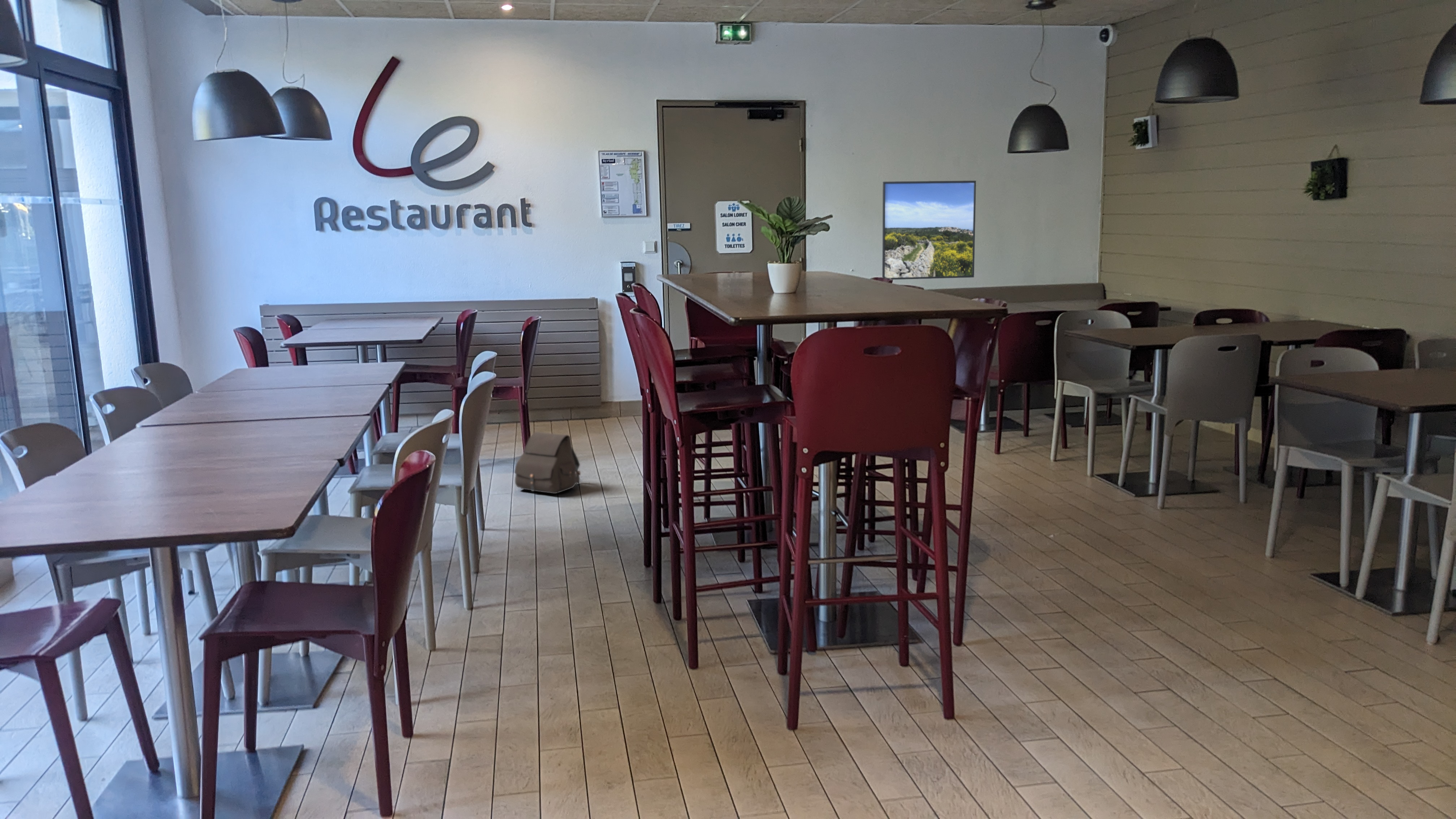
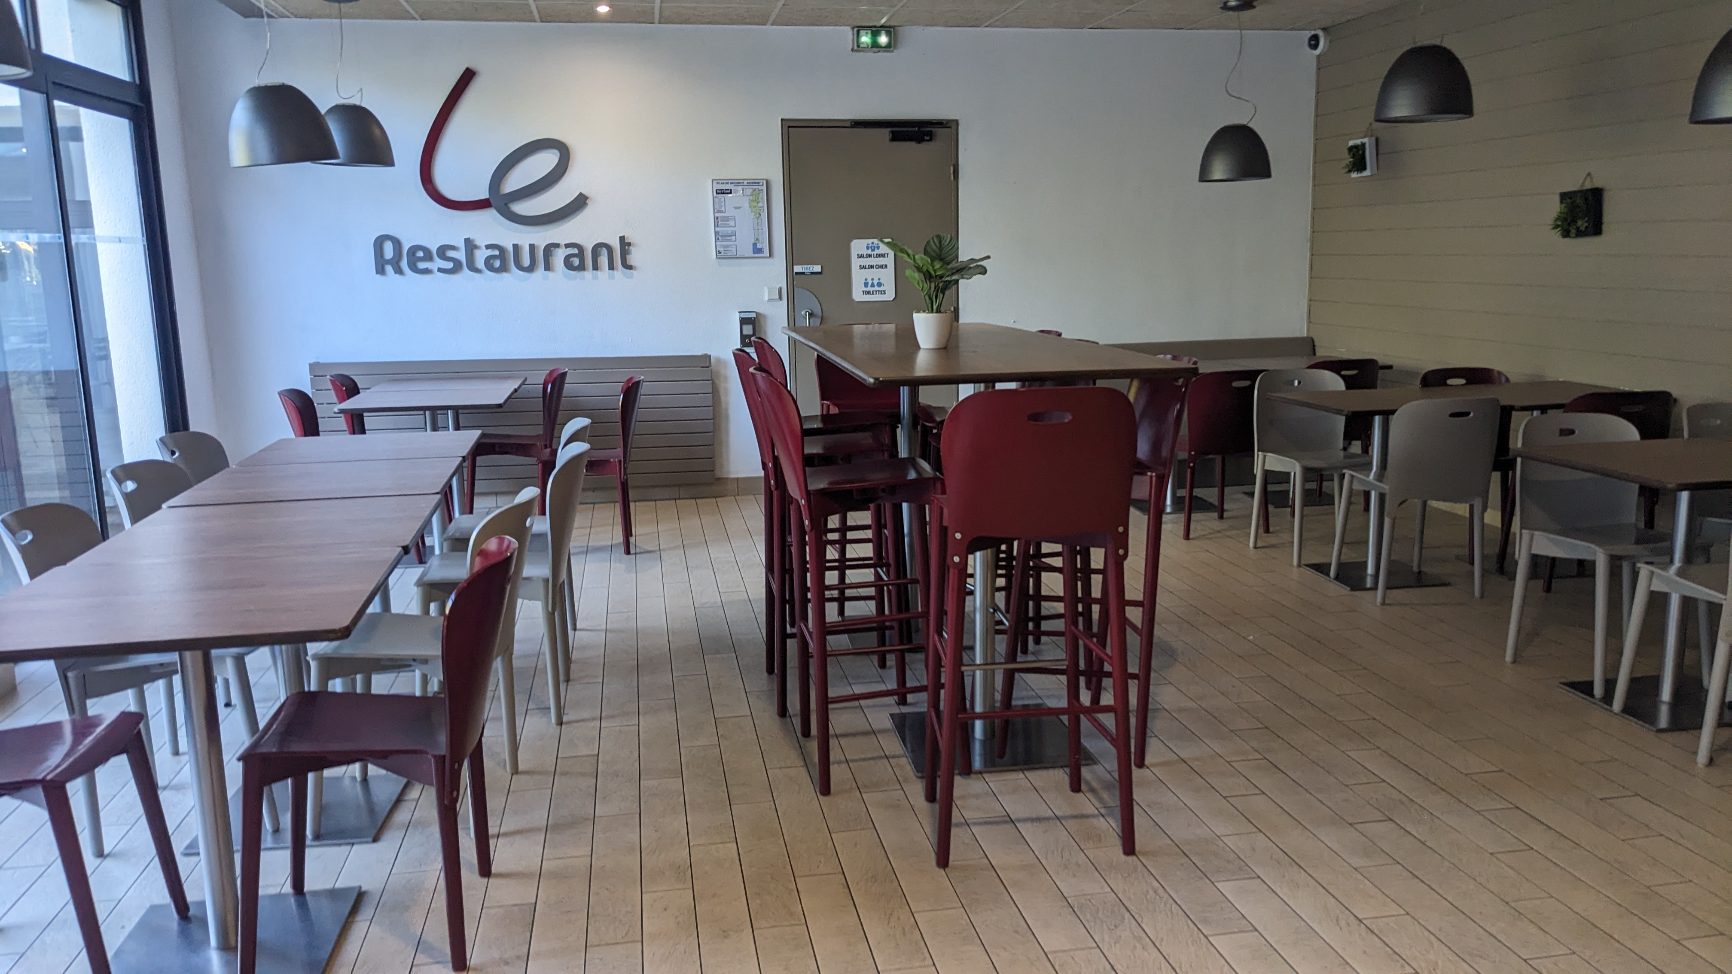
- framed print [882,180,976,280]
- satchel [514,432,581,494]
